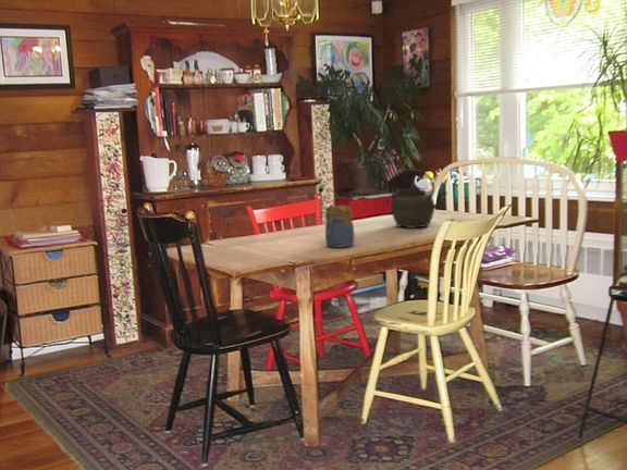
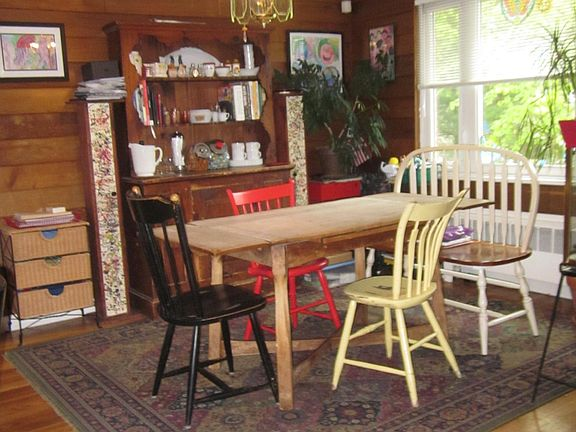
- kettle [388,168,448,230]
- jar [324,205,356,249]
